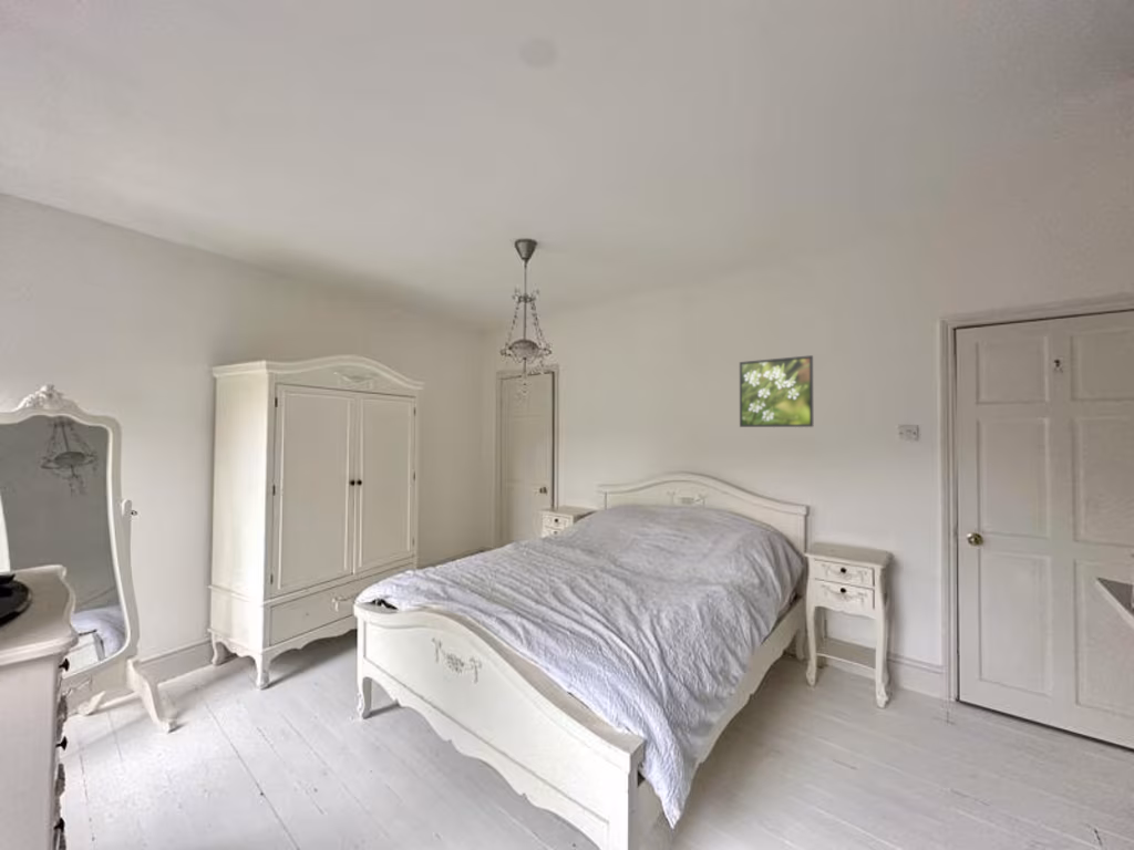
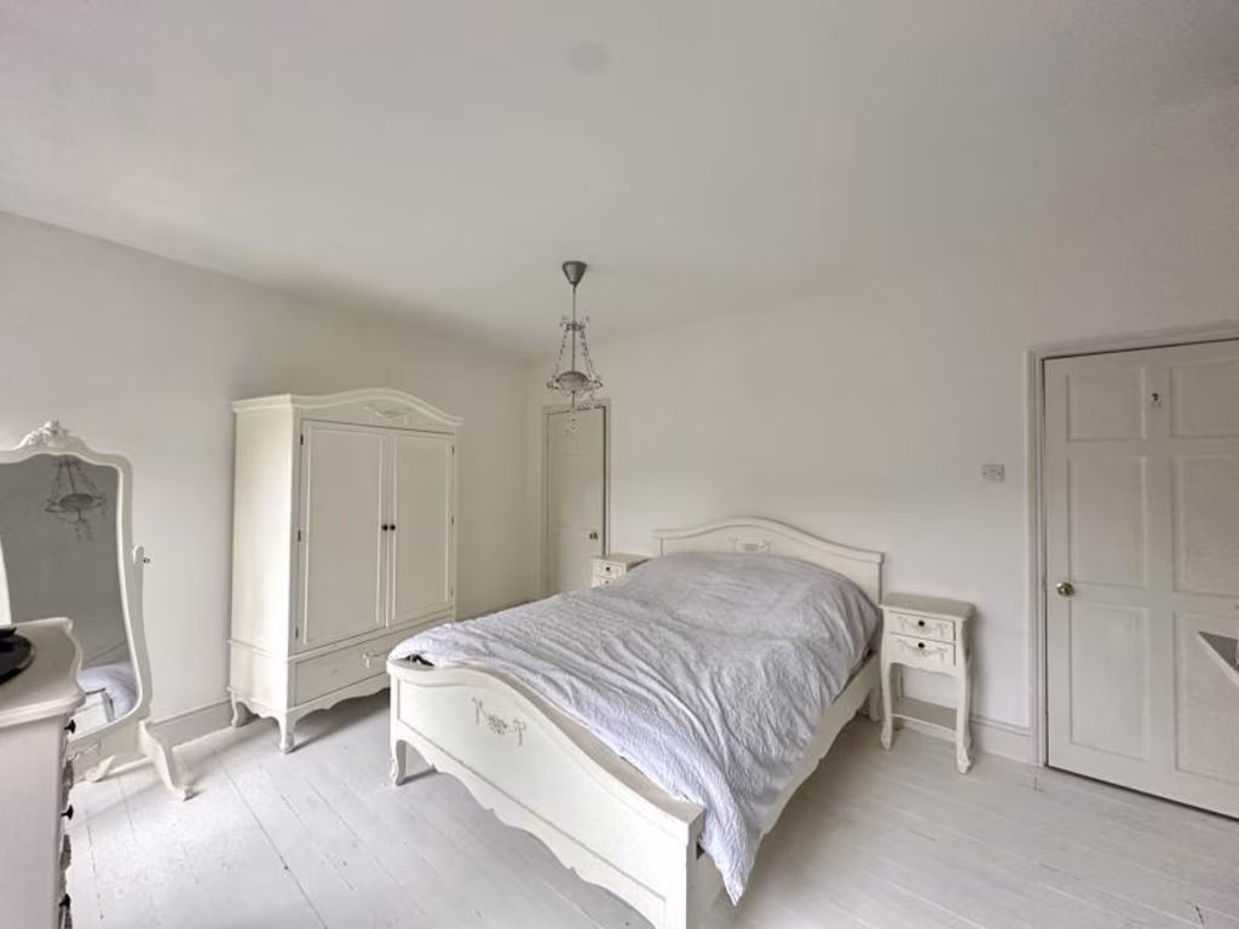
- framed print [739,354,814,428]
